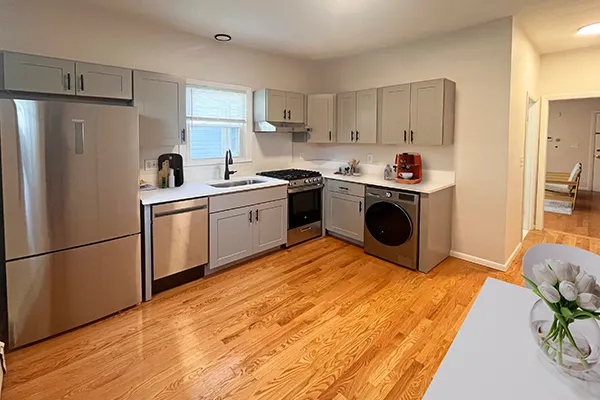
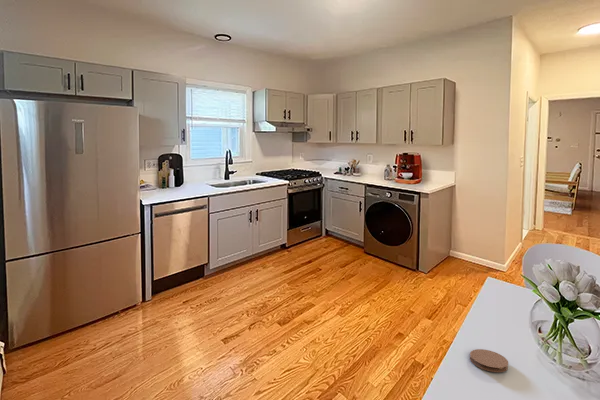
+ coaster [469,348,509,373]
